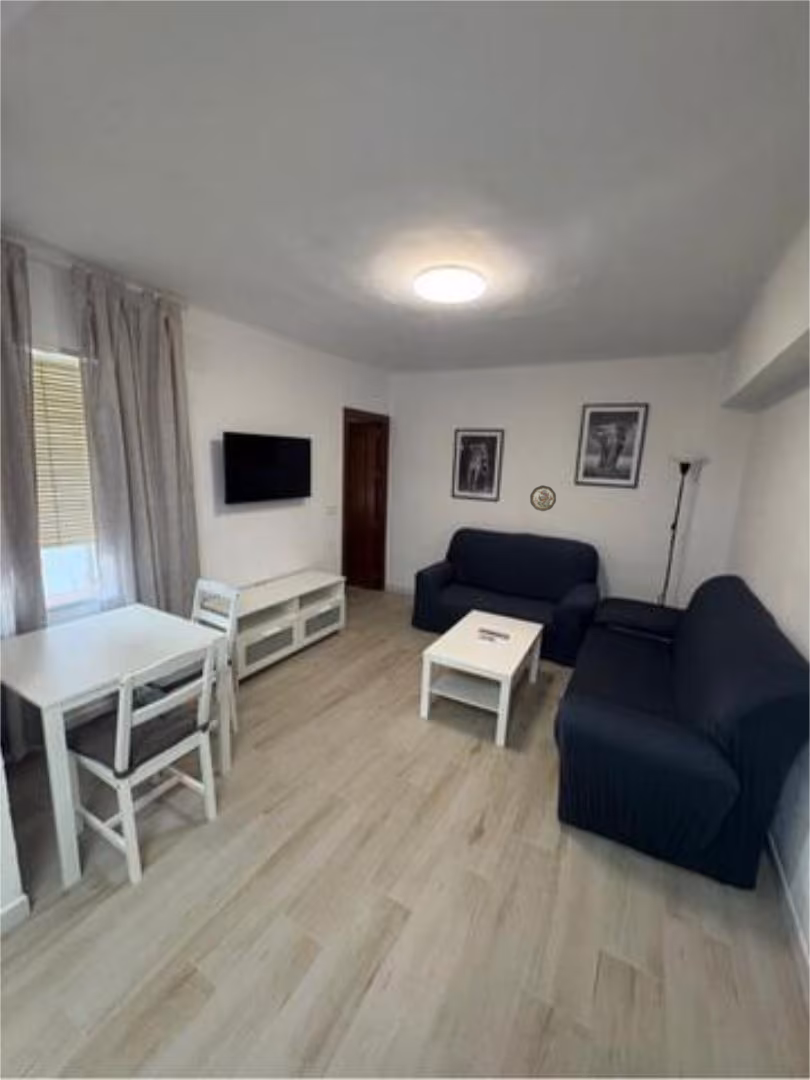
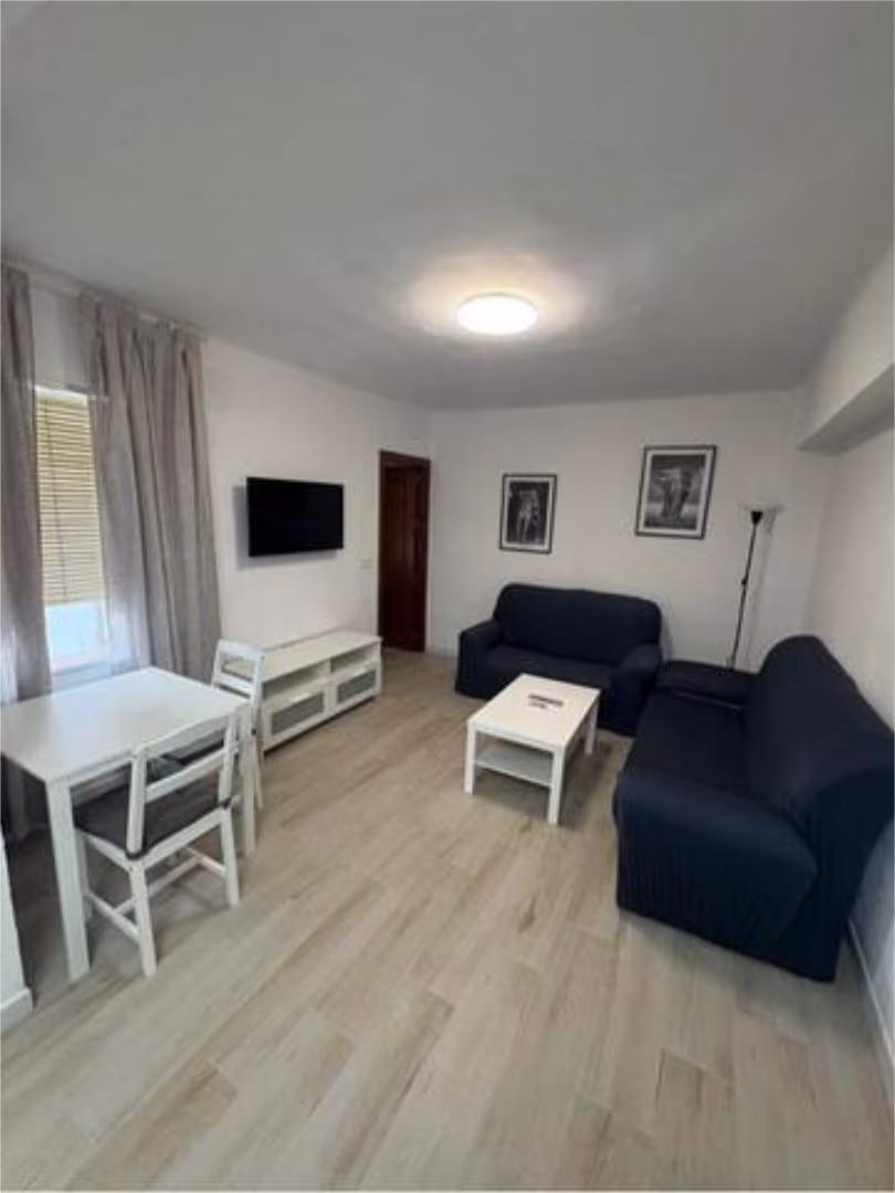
- decorative plate [529,484,557,512]
